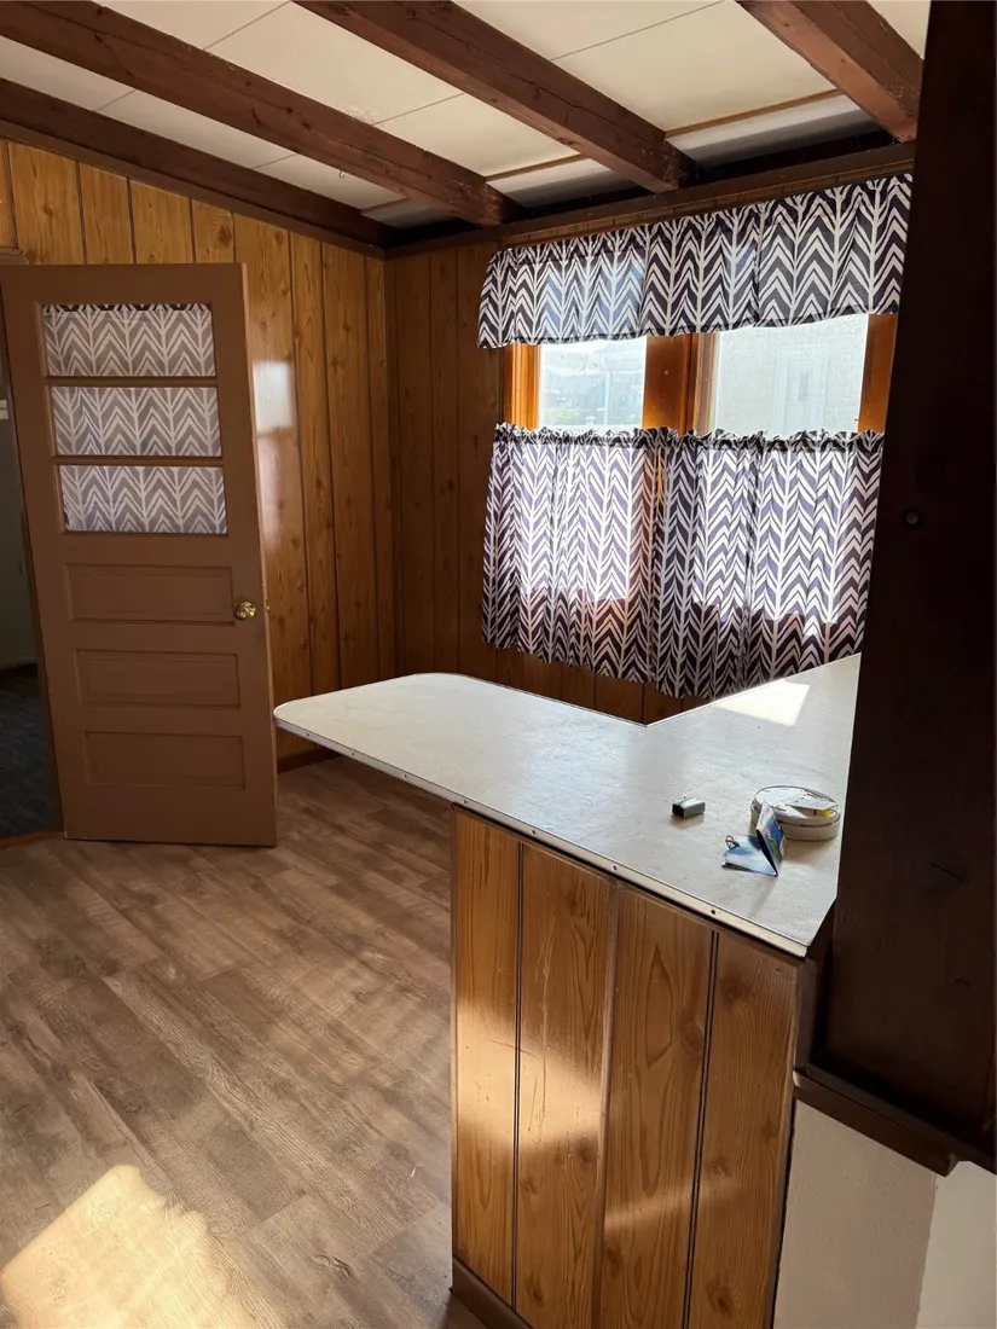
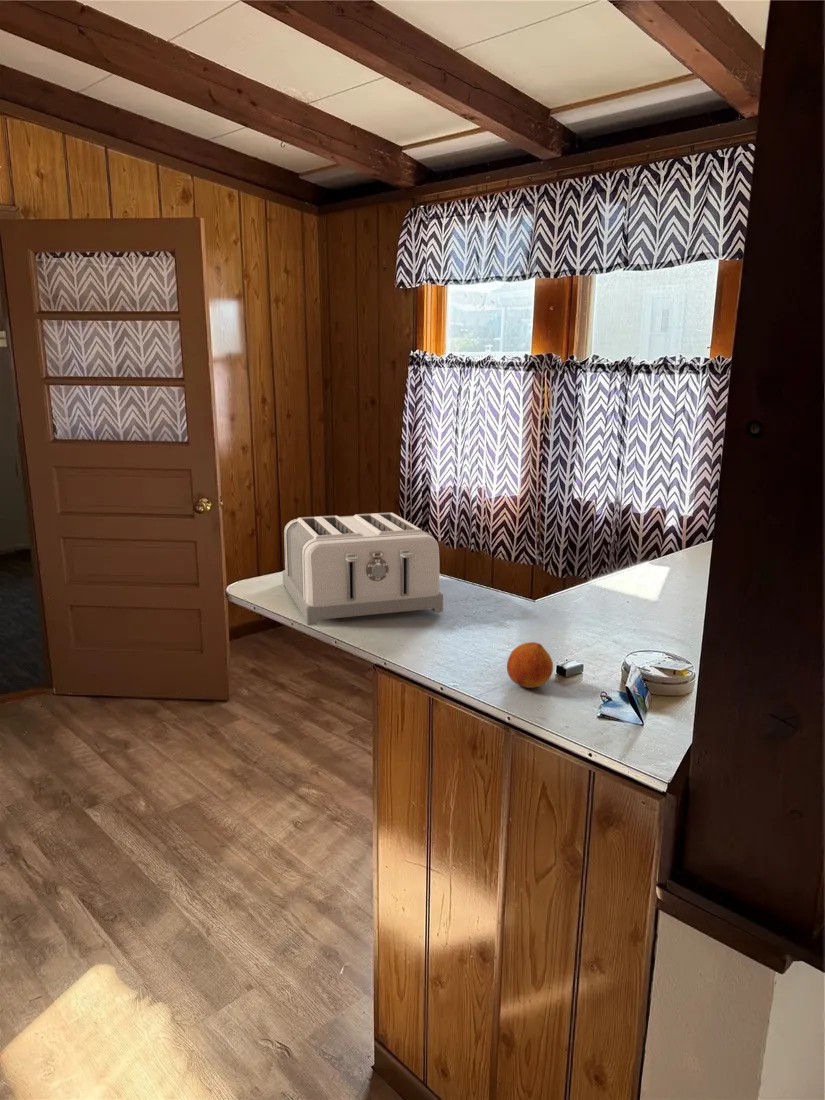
+ toaster [281,512,444,626]
+ fruit [506,641,554,689]
